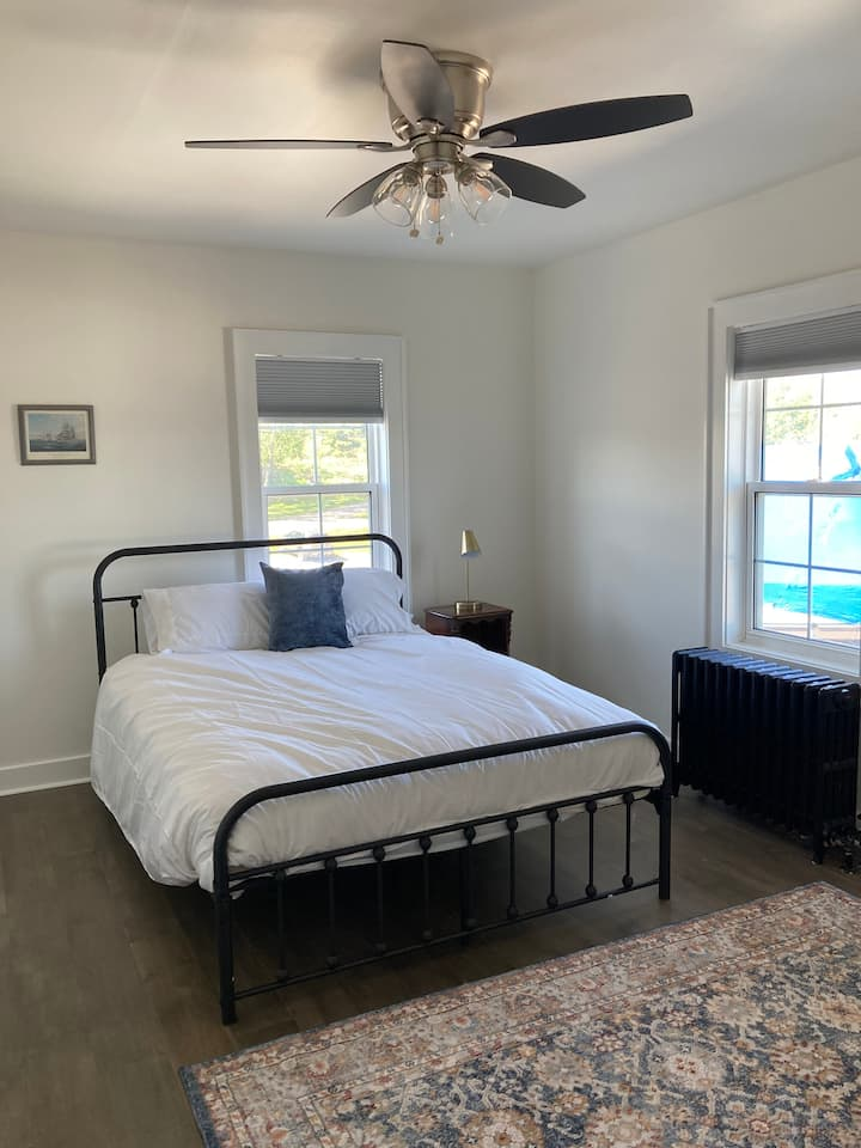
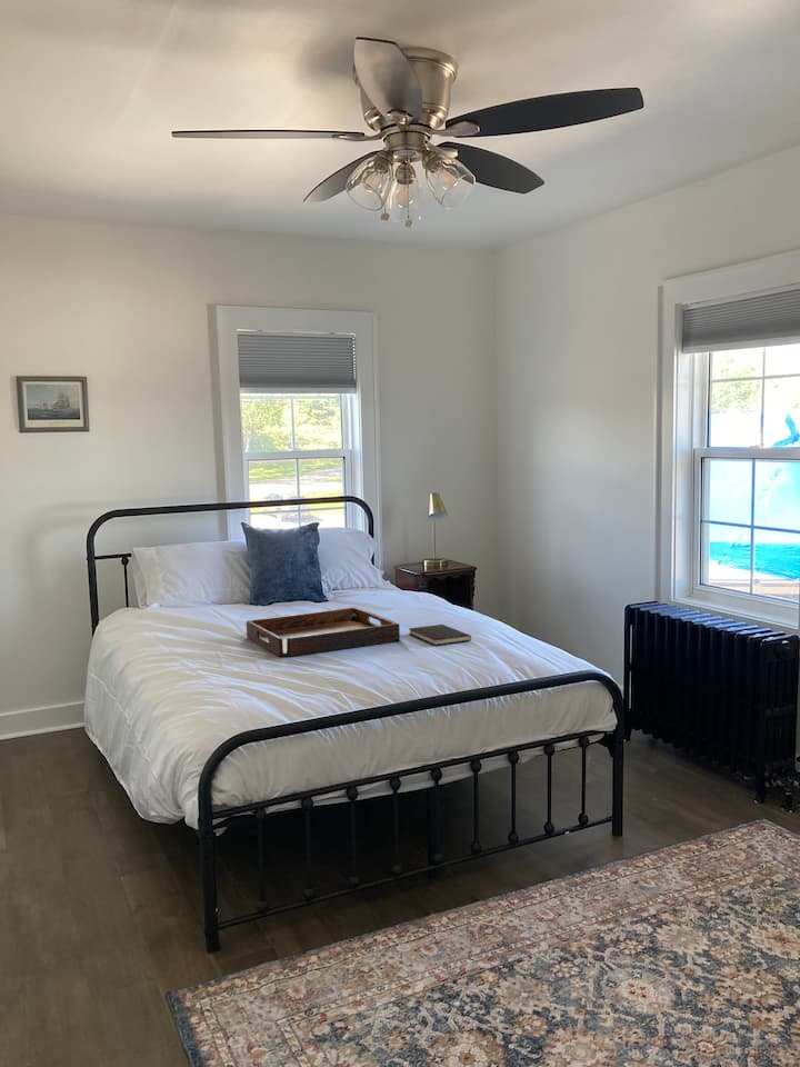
+ hardcover book [408,624,472,647]
+ serving tray [246,606,401,658]
